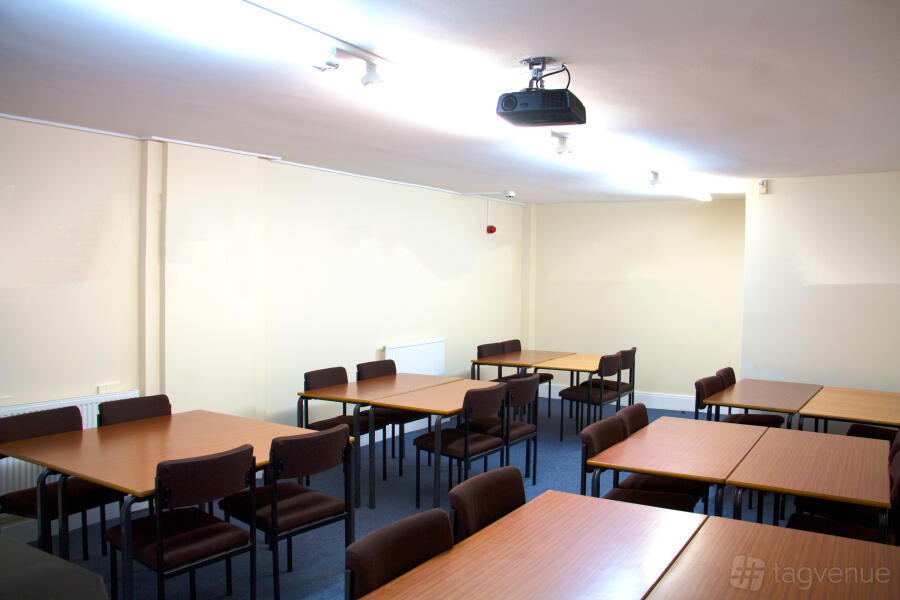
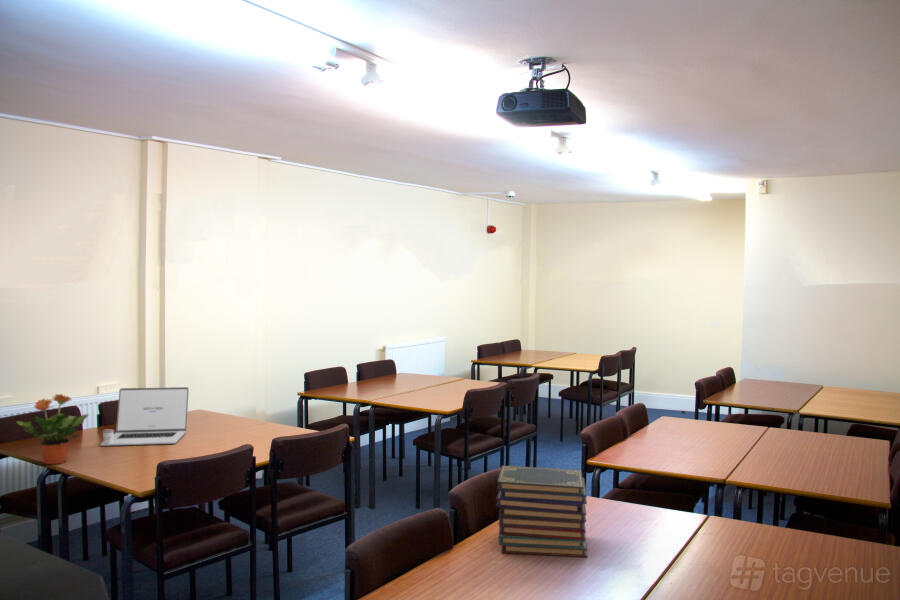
+ book stack [495,465,589,558]
+ potted plant [15,393,89,465]
+ laptop [99,386,190,447]
